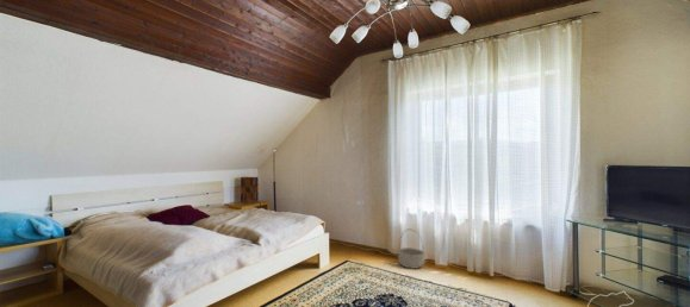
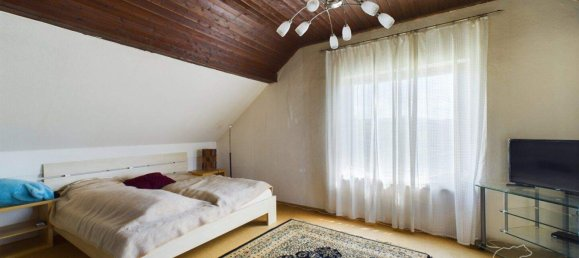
- basket [397,228,427,270]
